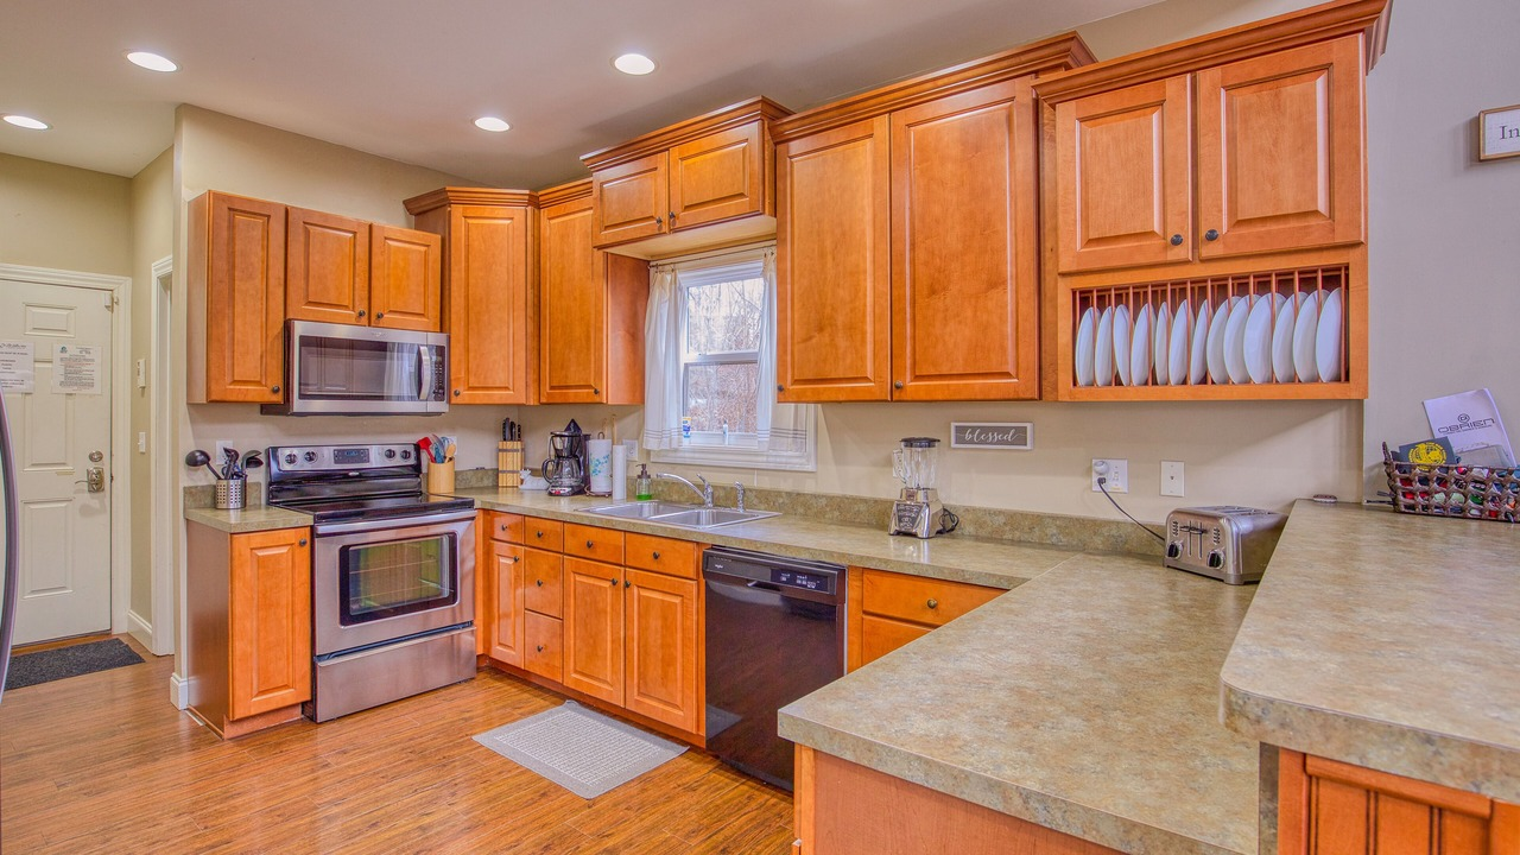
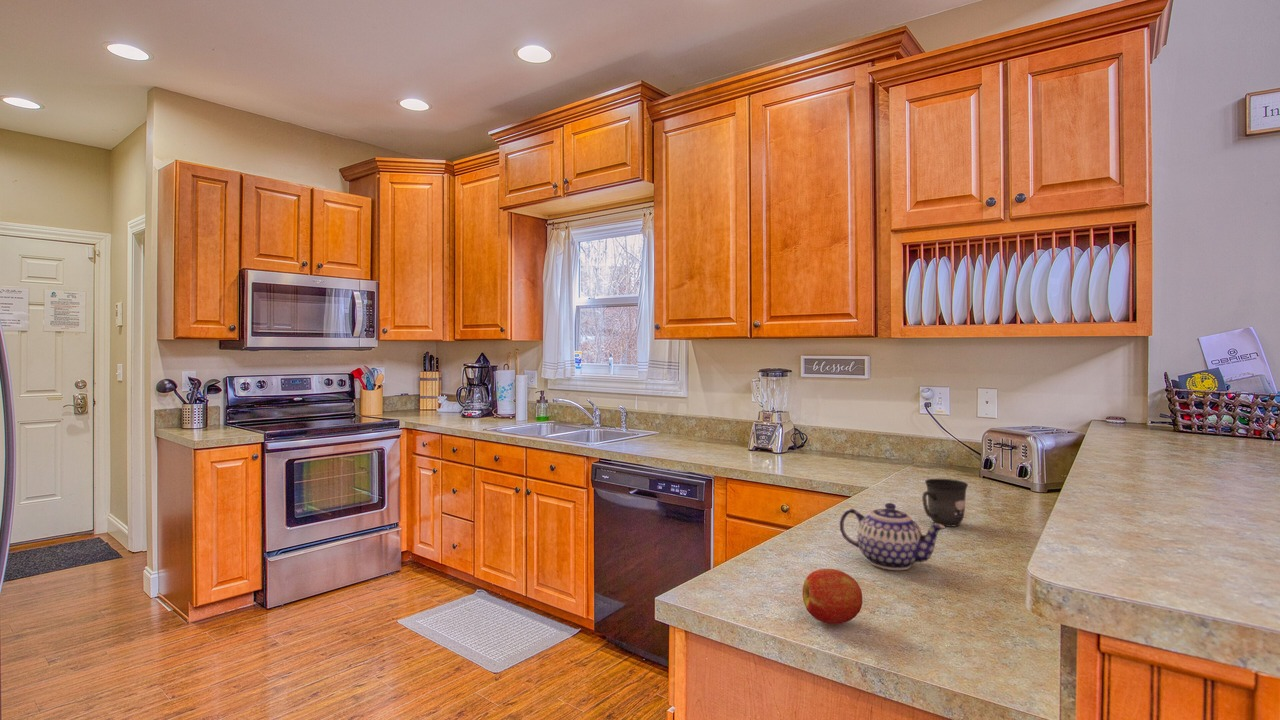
+ apple [801,568,863,625]
+ teapot [839,502,947,571]
+ mug [921,478,969,528]
